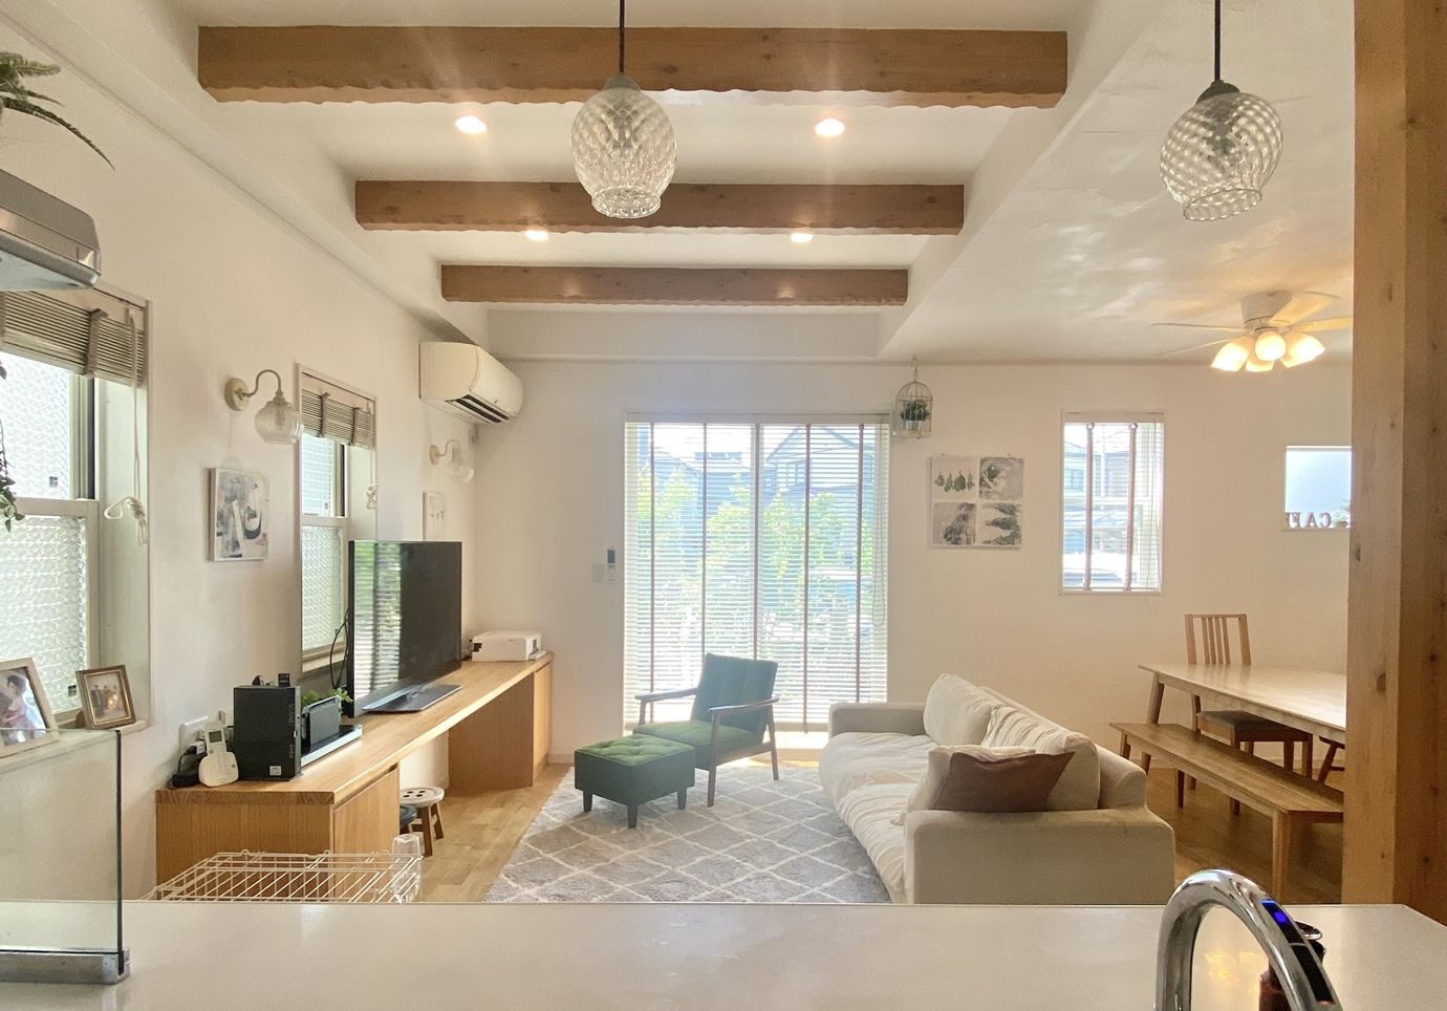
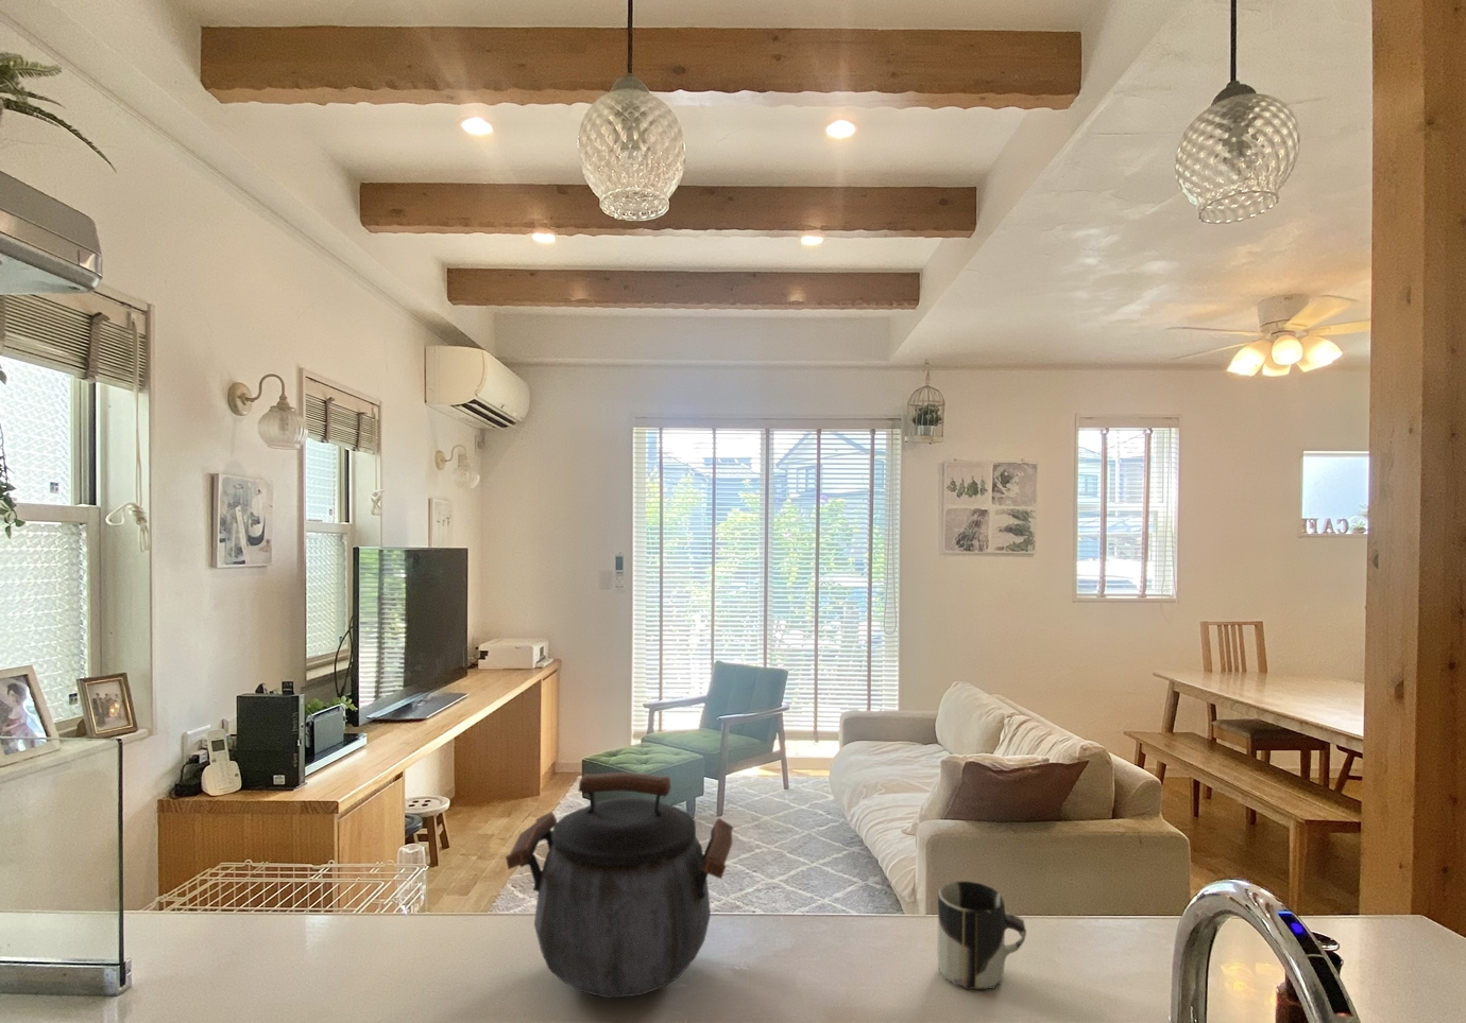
+ cup [936,879,1027,992]
+ kettle [505,771,735,1000]
